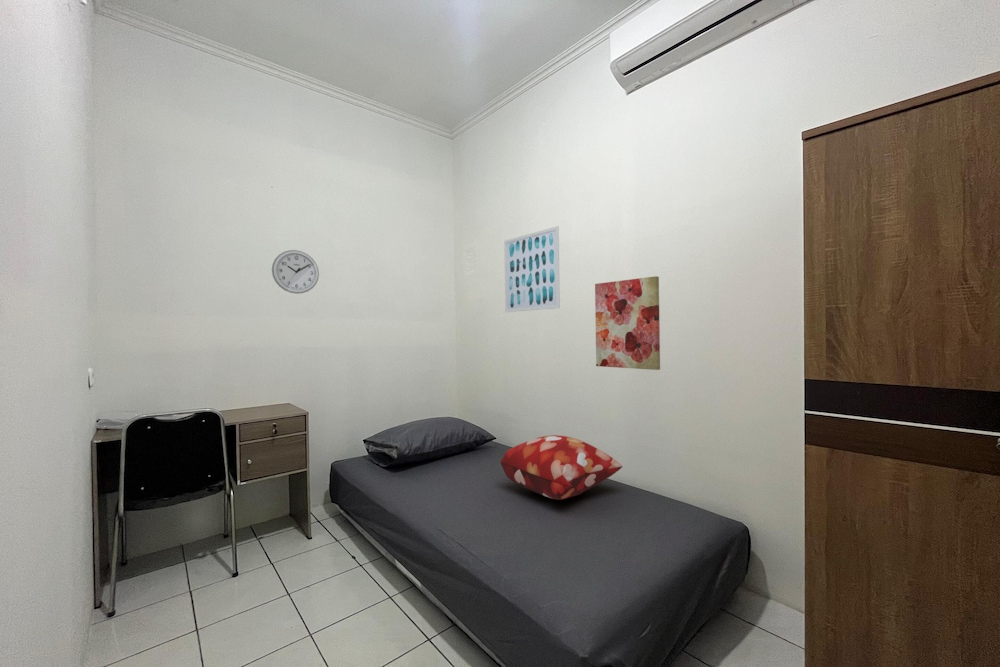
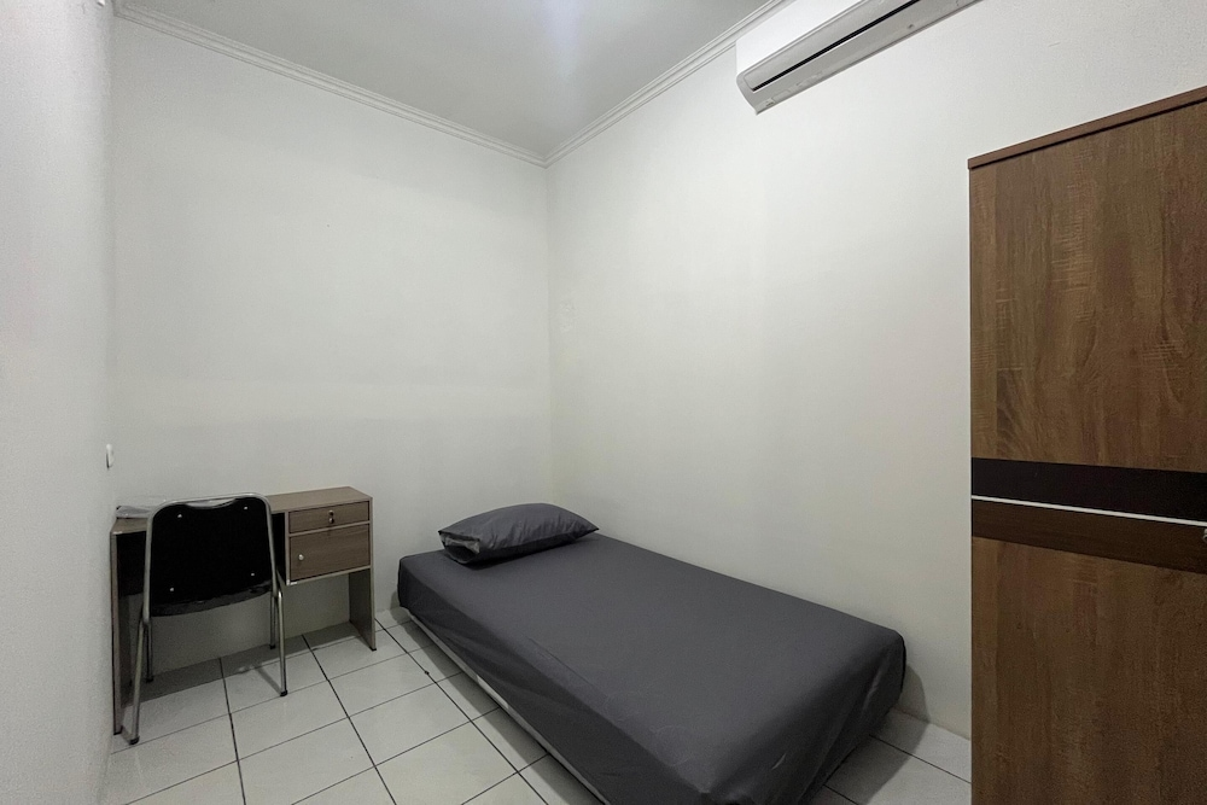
- wall clock [271,249,320,295]
- decorative pillow [500,434,623,501]
- wall art [594,275,661,371]
- wall art [503,225,561,313]
